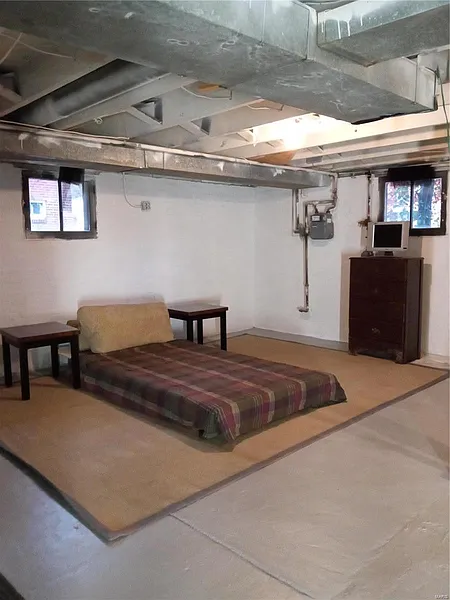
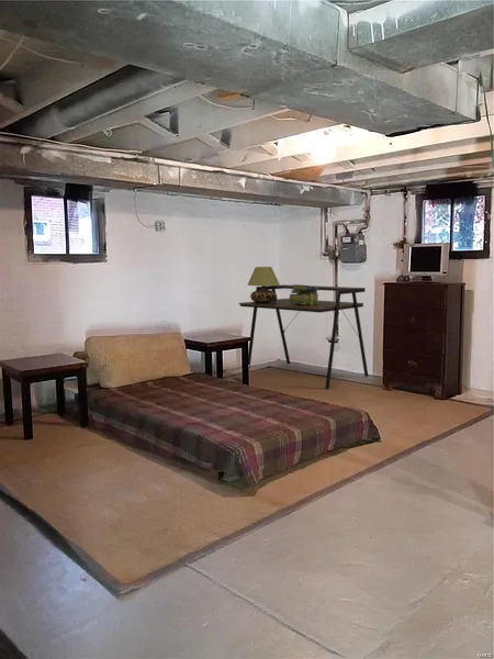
+ table lamp [246,266,281,303]
+ desk [238,283,369,390]
+ stack of books [289,283,321,304]
